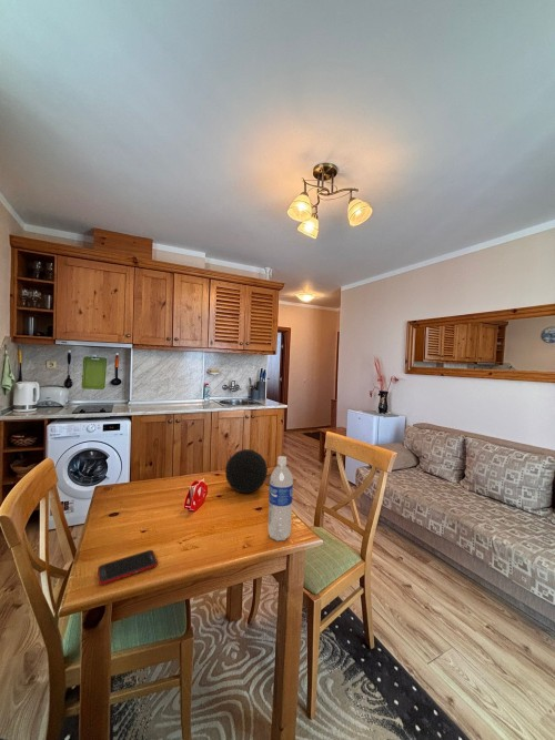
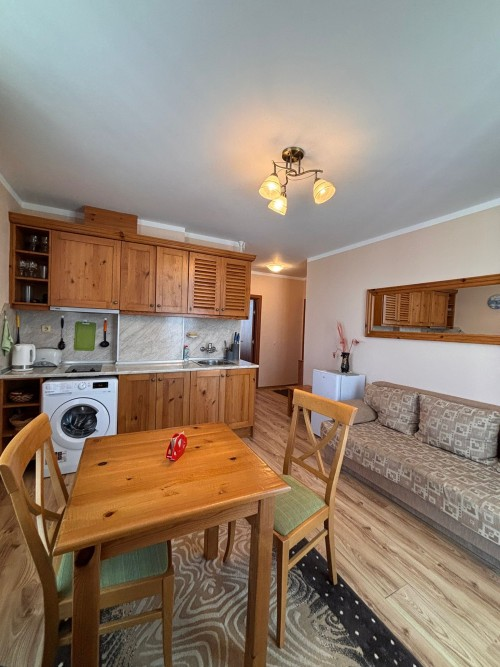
- water bottle [268,455,294,543]
- cell phone [97,549,159,586]
- decorative orb [224,448,269,494]
